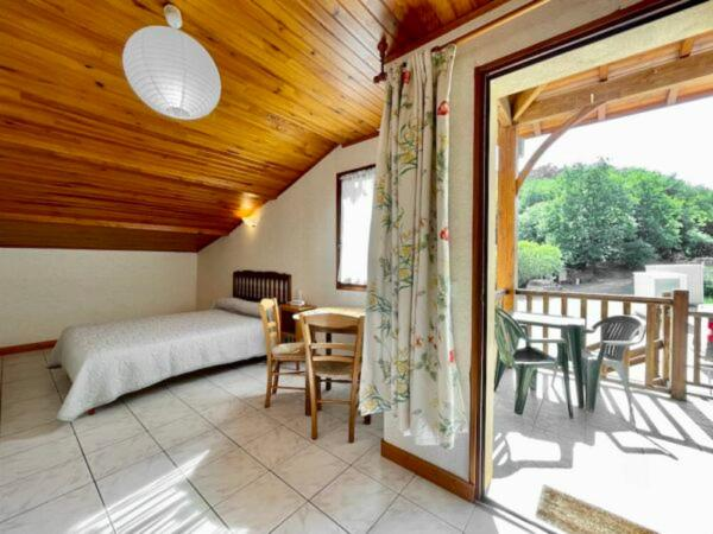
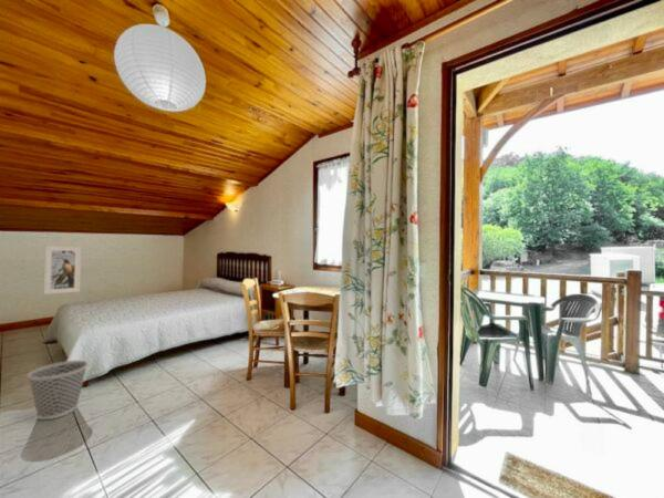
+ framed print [43,245,82,295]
+ wastebasket [27,360,90,421]
